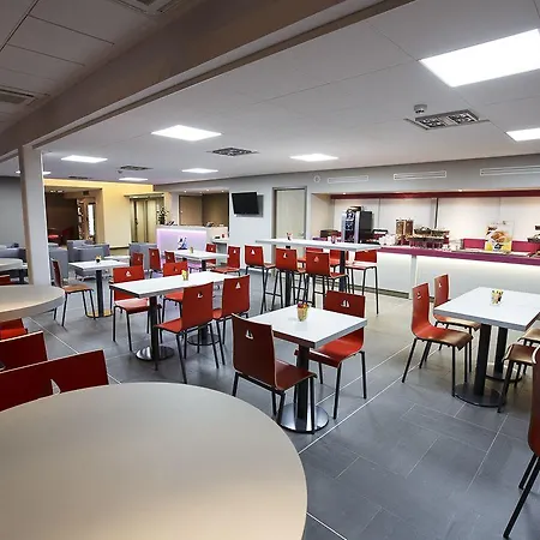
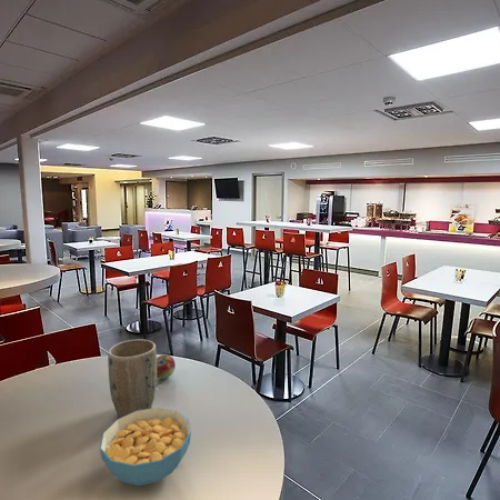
+ cereal bowl [99,407,192,487]
+ fruit [157,353,177,380]
+ plant pot [107,338,158,419]
